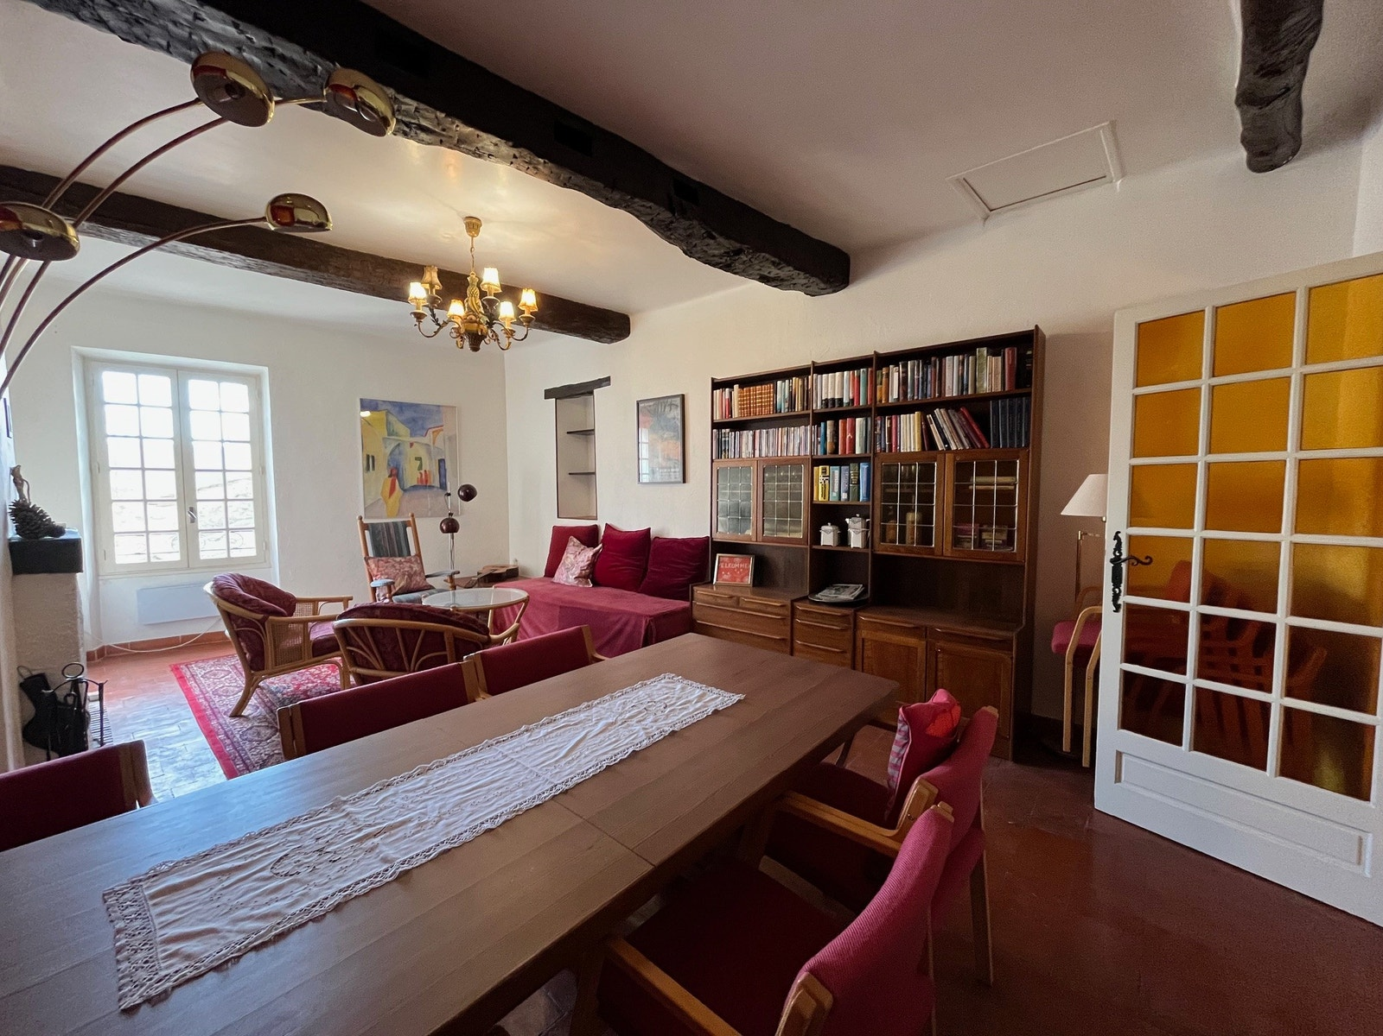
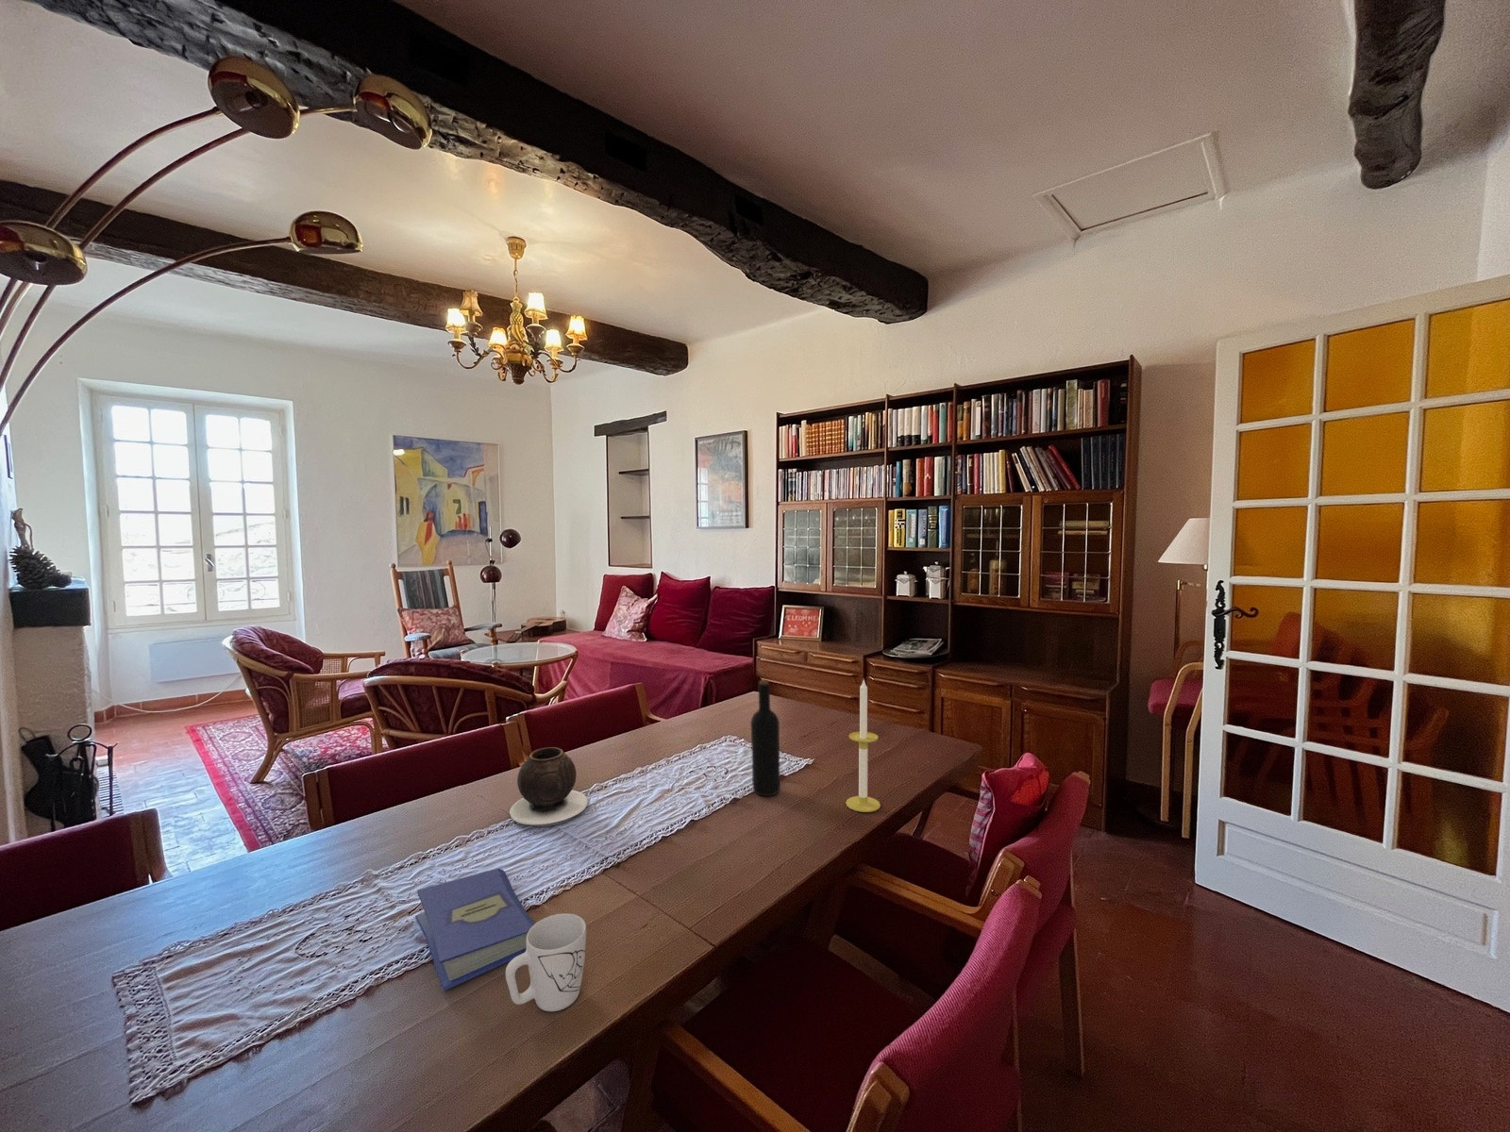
+ candle [844,679,881,813]
+ mug [505,912,587,1012]
+ vase [509,747,589,828]
+ wine bottle [749,679,781,797]
+ hardcover book [415,868,535,993]
